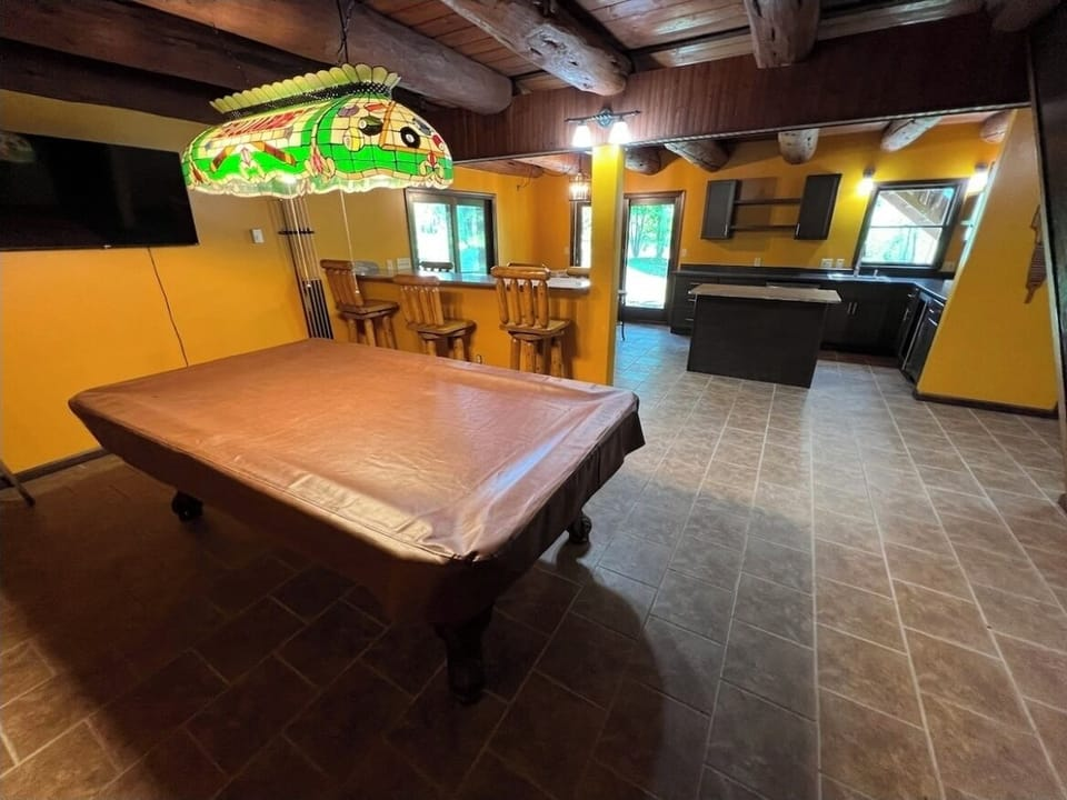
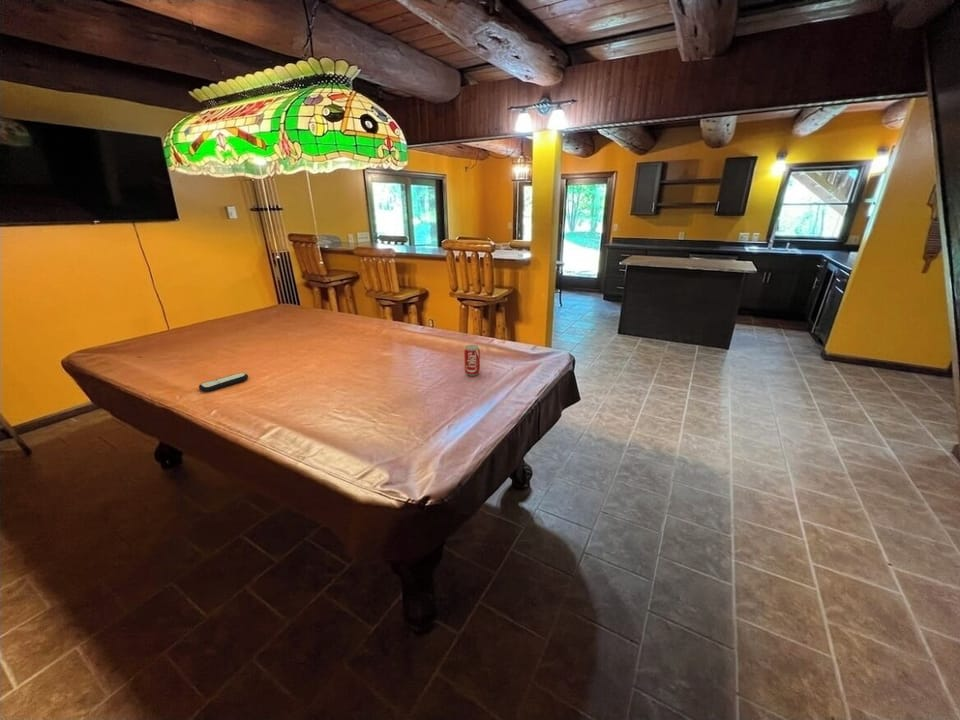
+ remote control [198,372,249,393]
+ beverage can [463,344,481,377]
